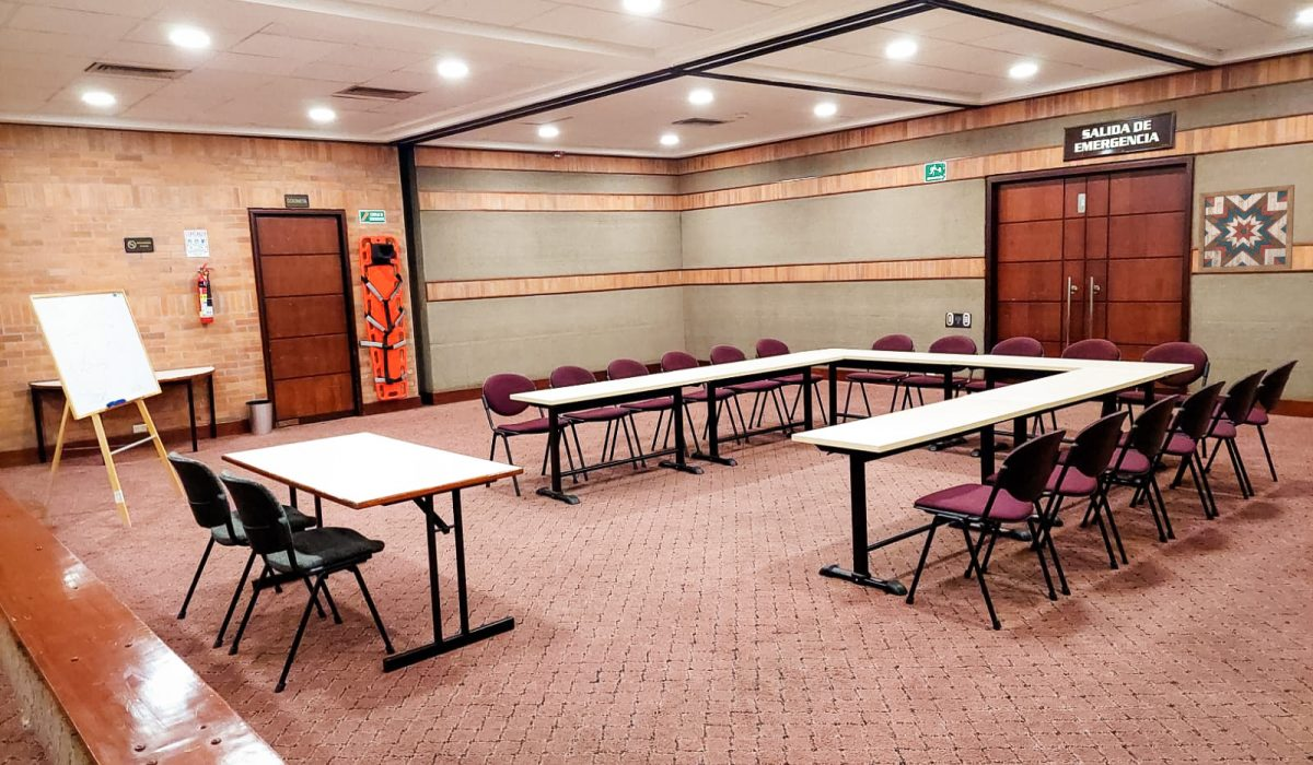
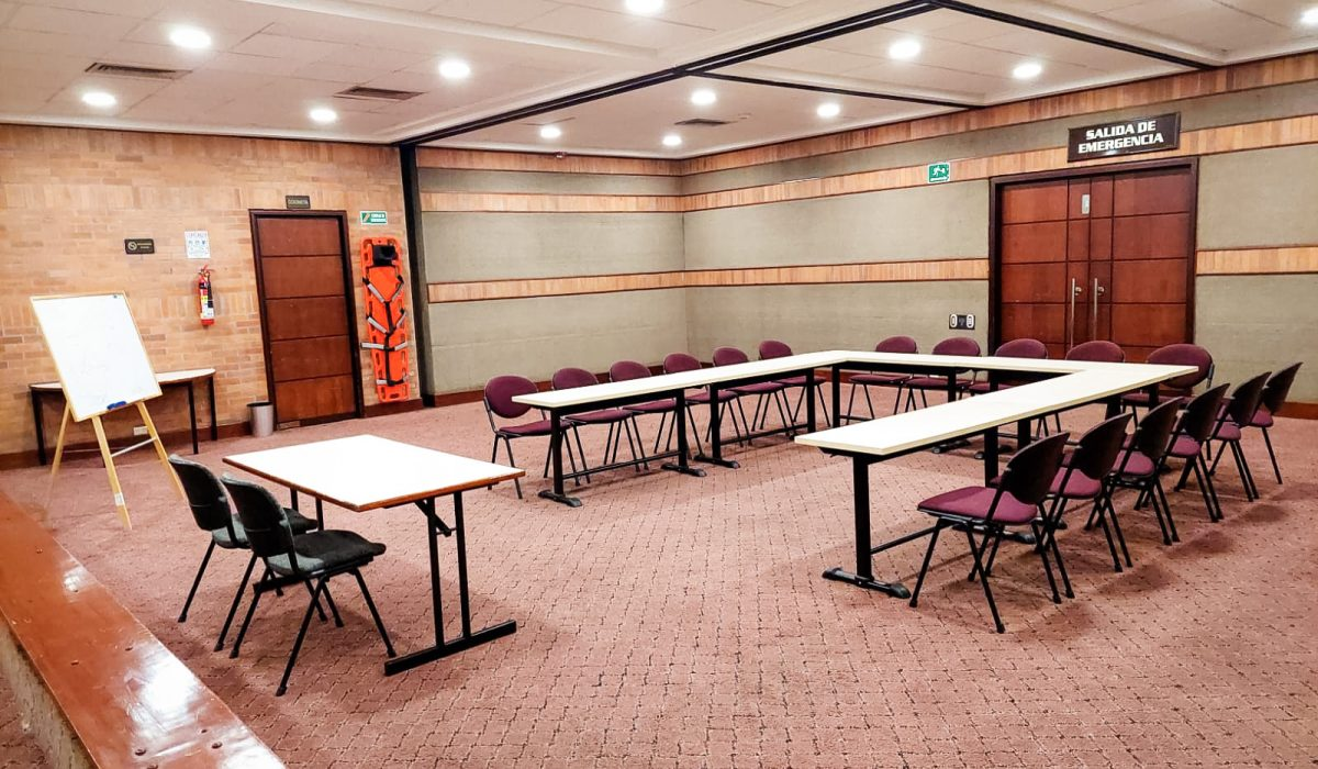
- wall art [1197,184,1295,273]
